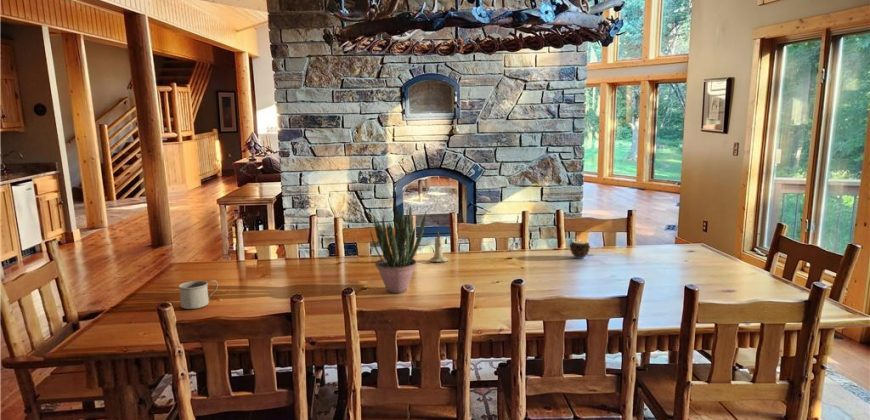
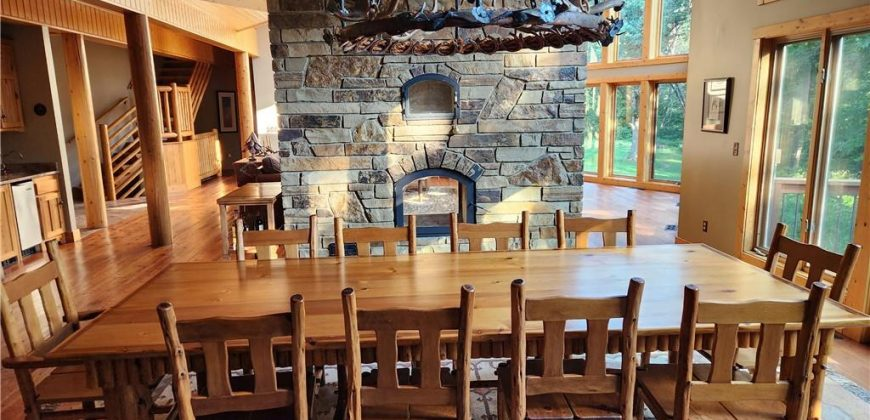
- mug [177,279,219,310]
- candle [568,240,592,259]
- candle [429,230,449,263]
- potted plant [369,205,427,294]
